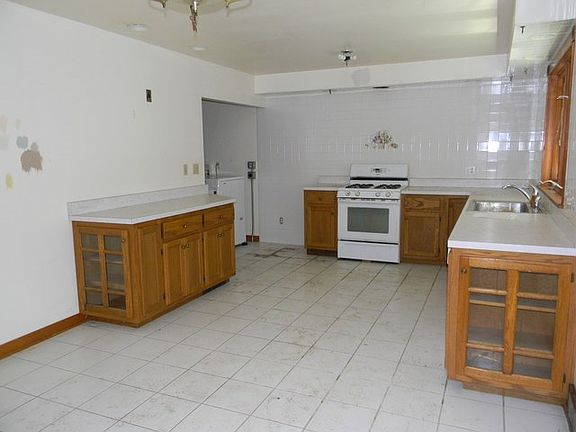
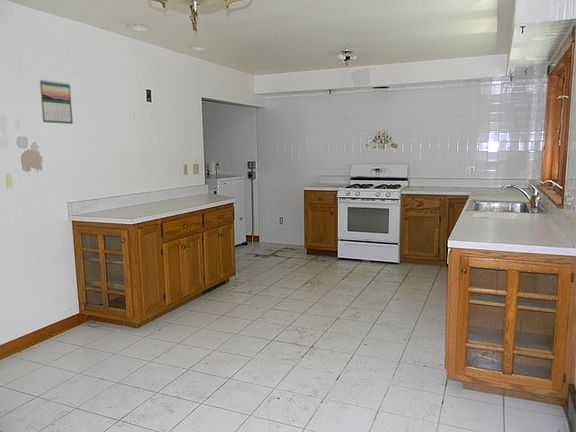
+ calendar [38,78,74,125]
